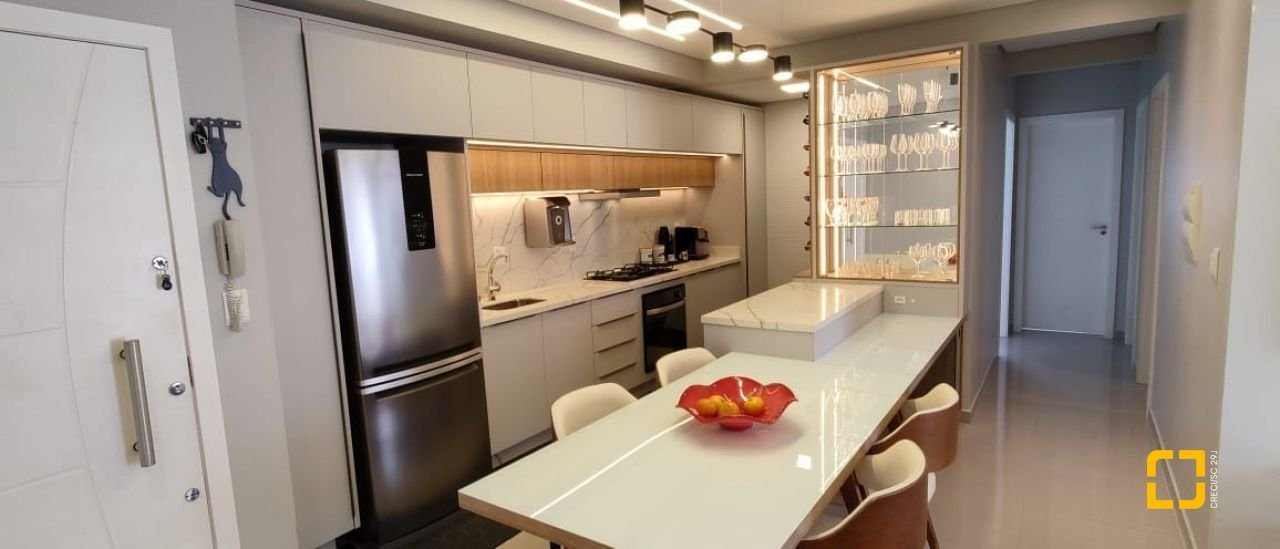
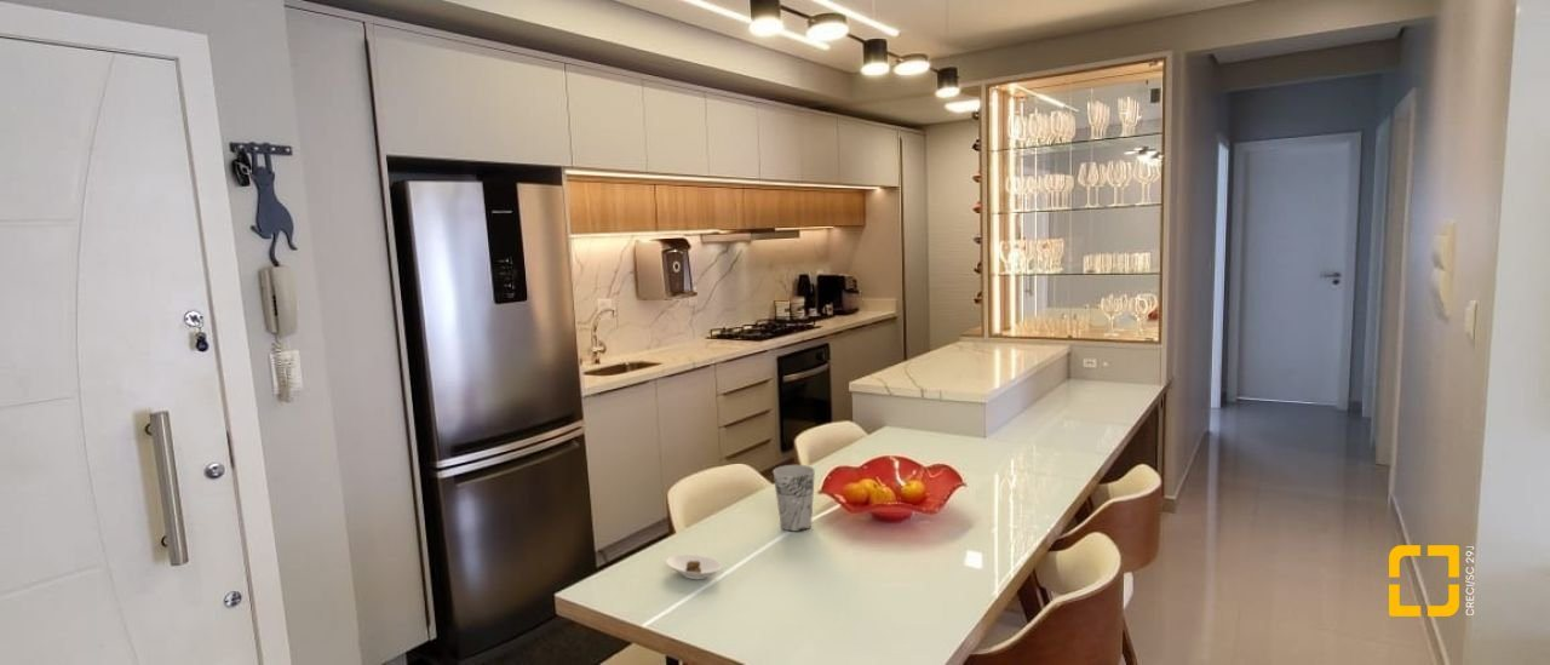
+ cup [771,464,816,533]
+ saucer [665,554,723,580]
